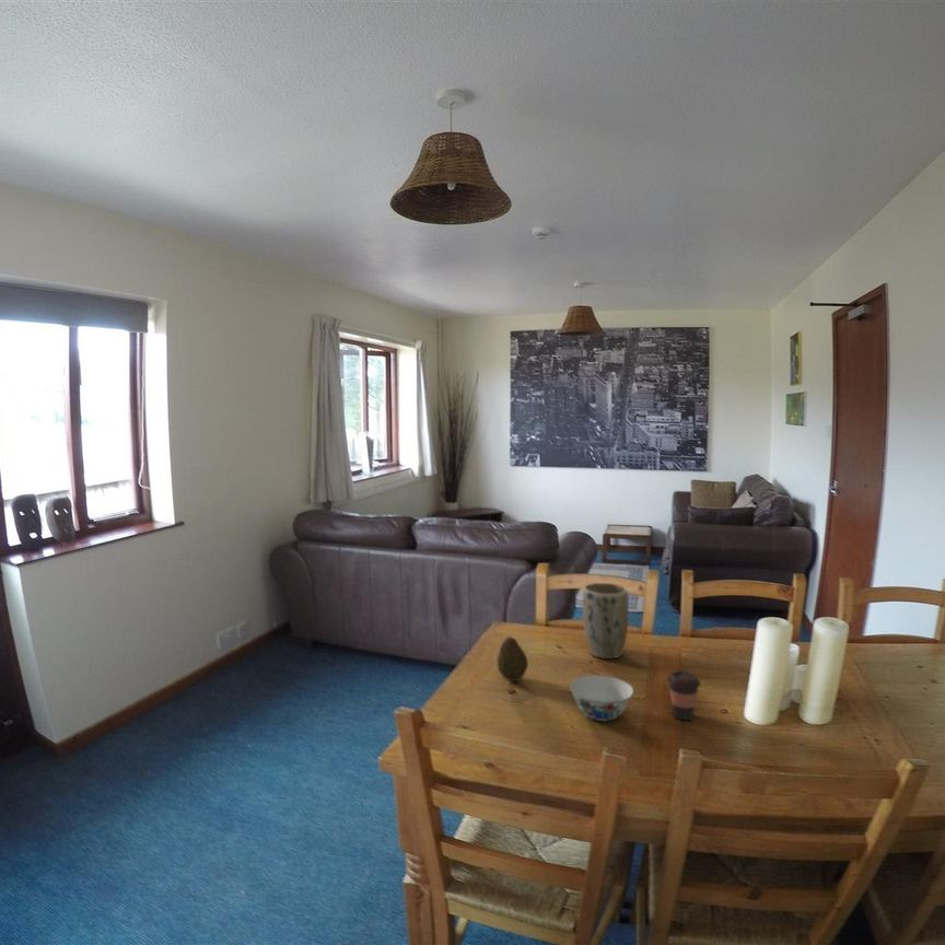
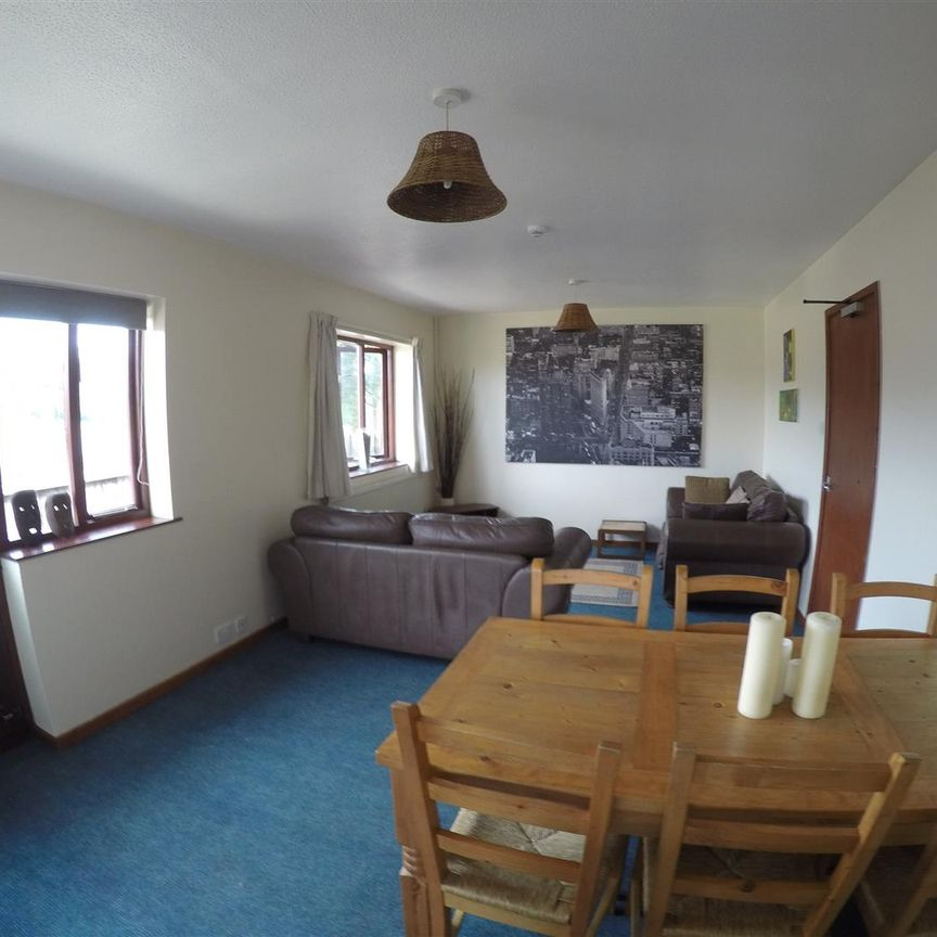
- chinaware [569,675,634,722]
- coffee cup [665,669,702,721]
- fruit [497,635,529,682]
- plant pot [582,582,630,660]
